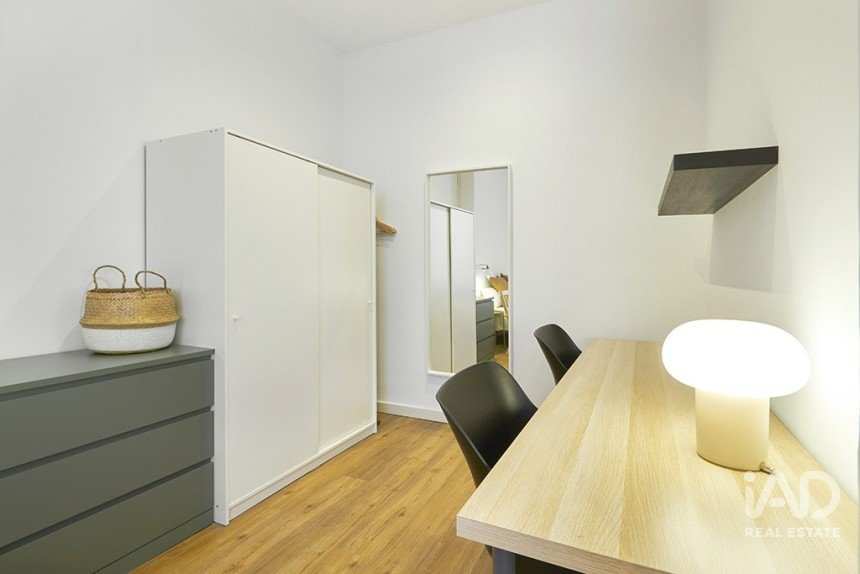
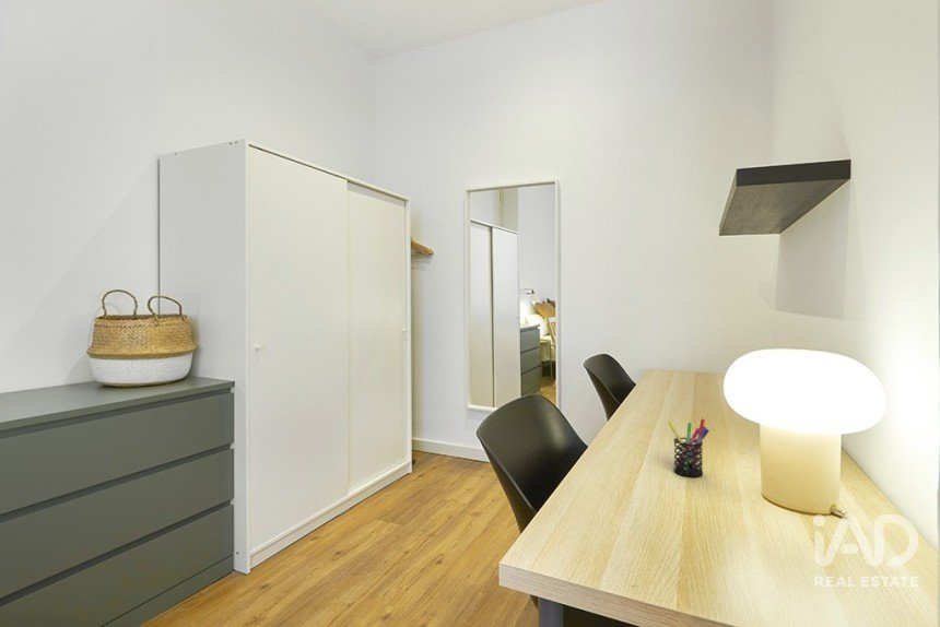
+ pen holder [667,417,710,477]
